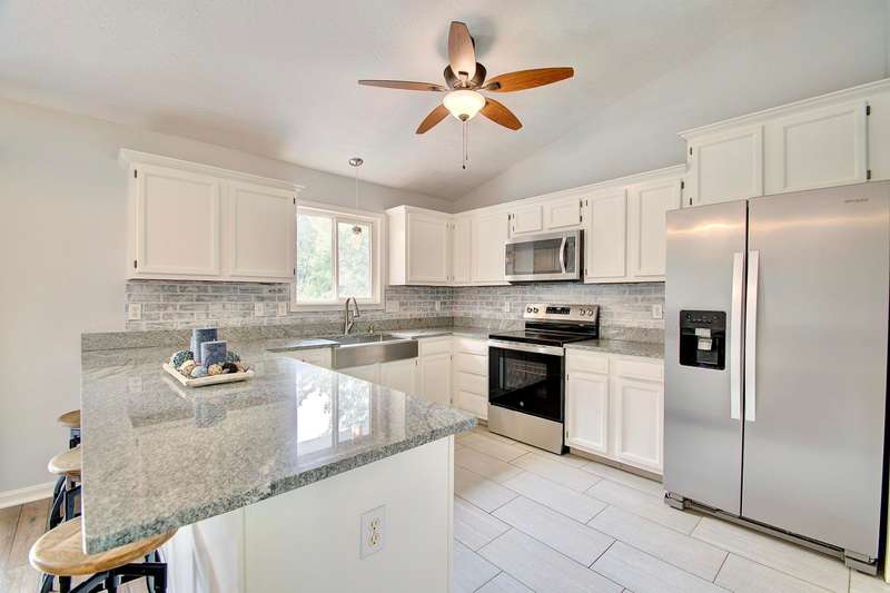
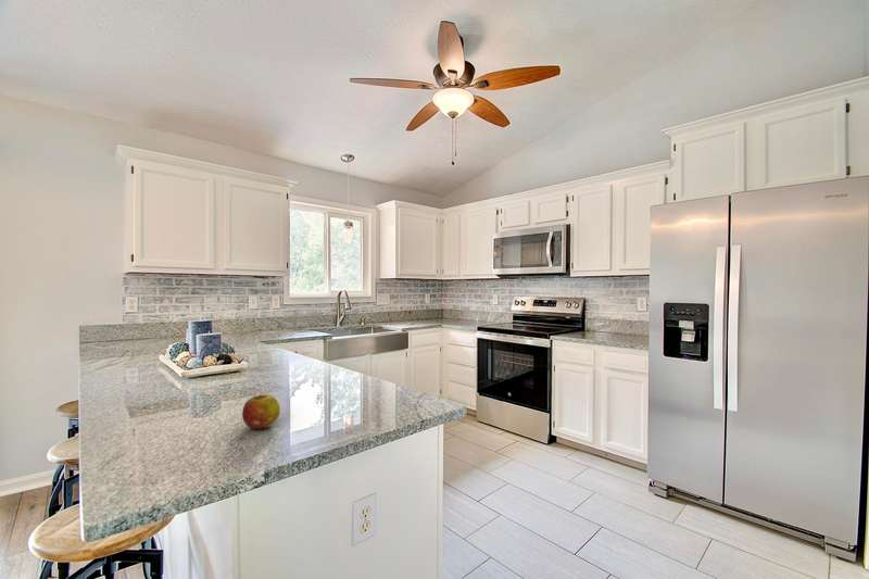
+ fruit [241,393,281,430]
